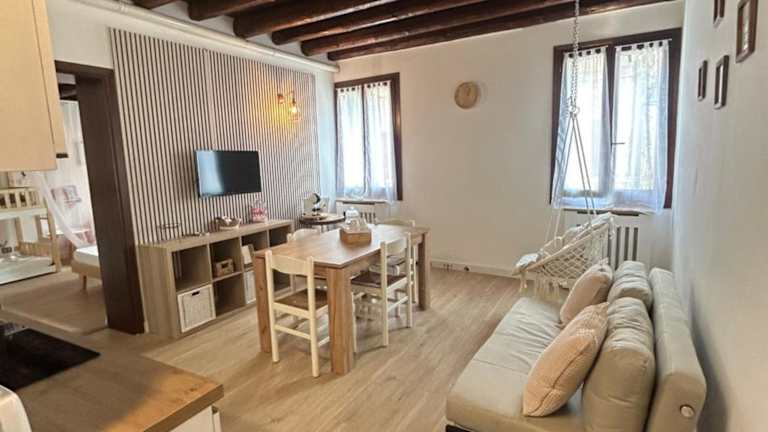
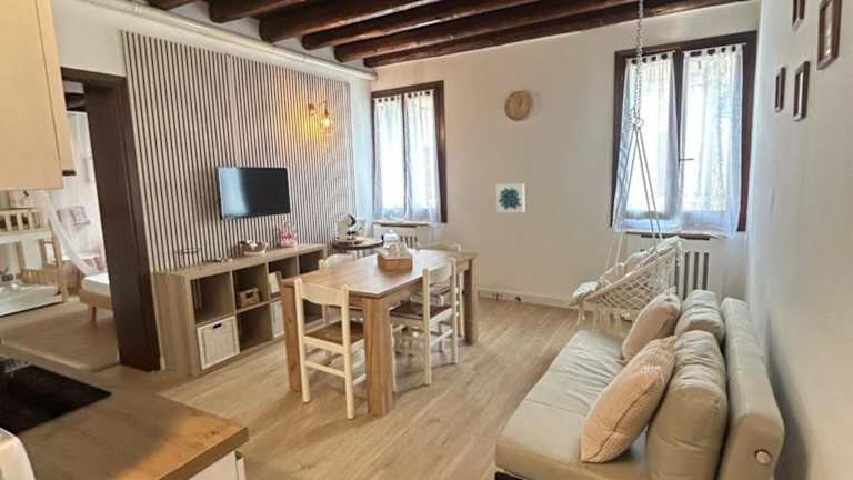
+ wall art [495,182,526,213]
